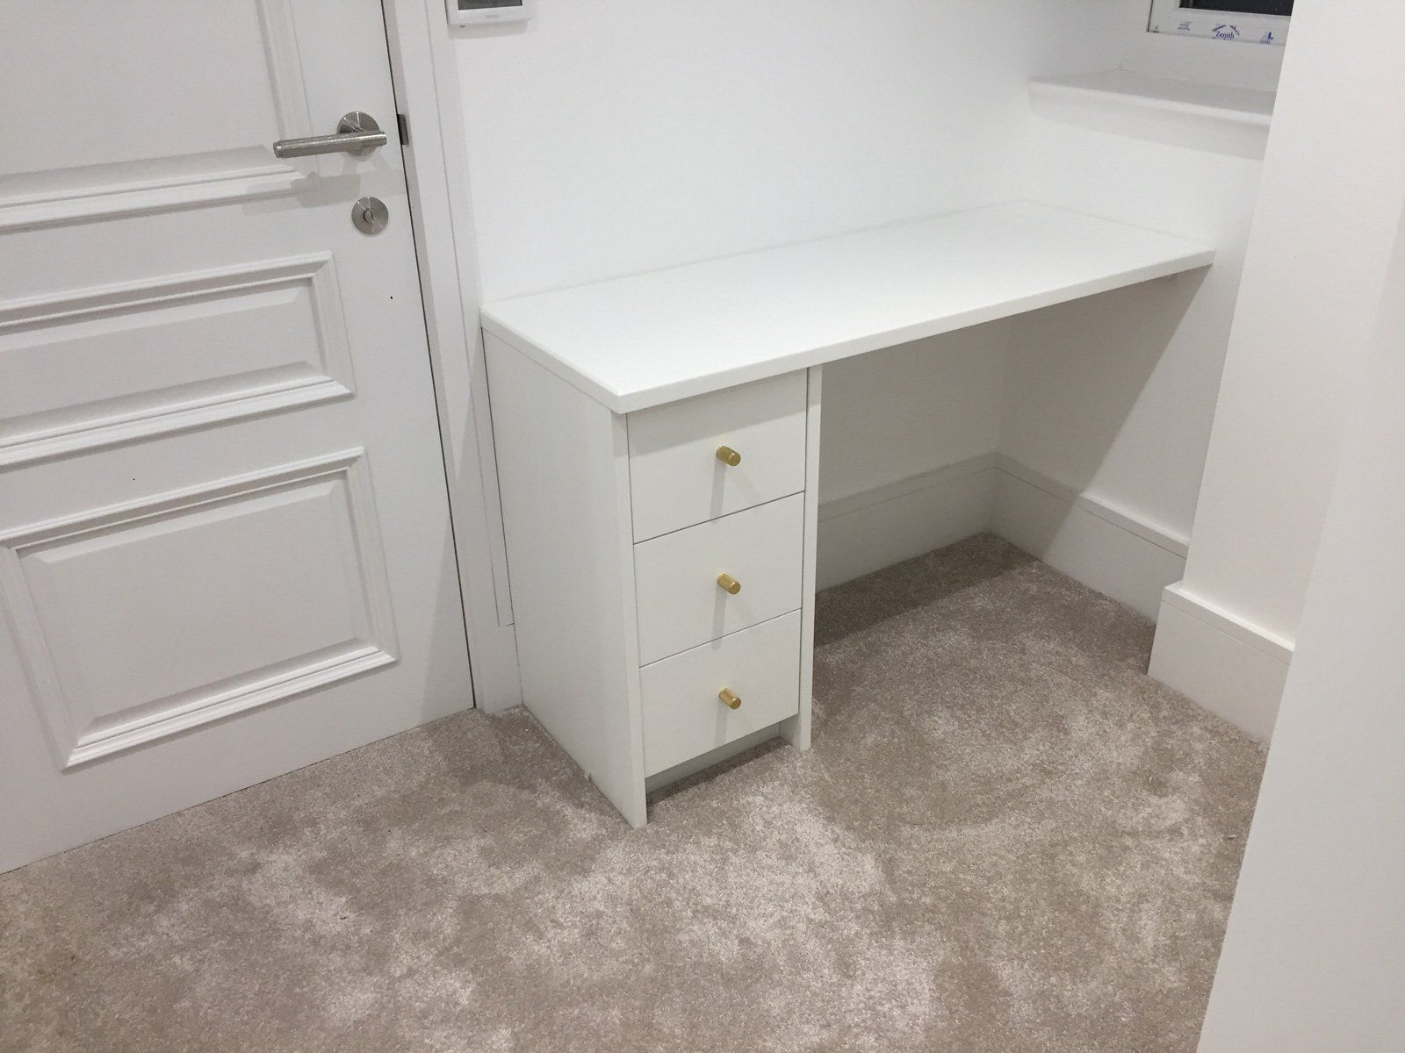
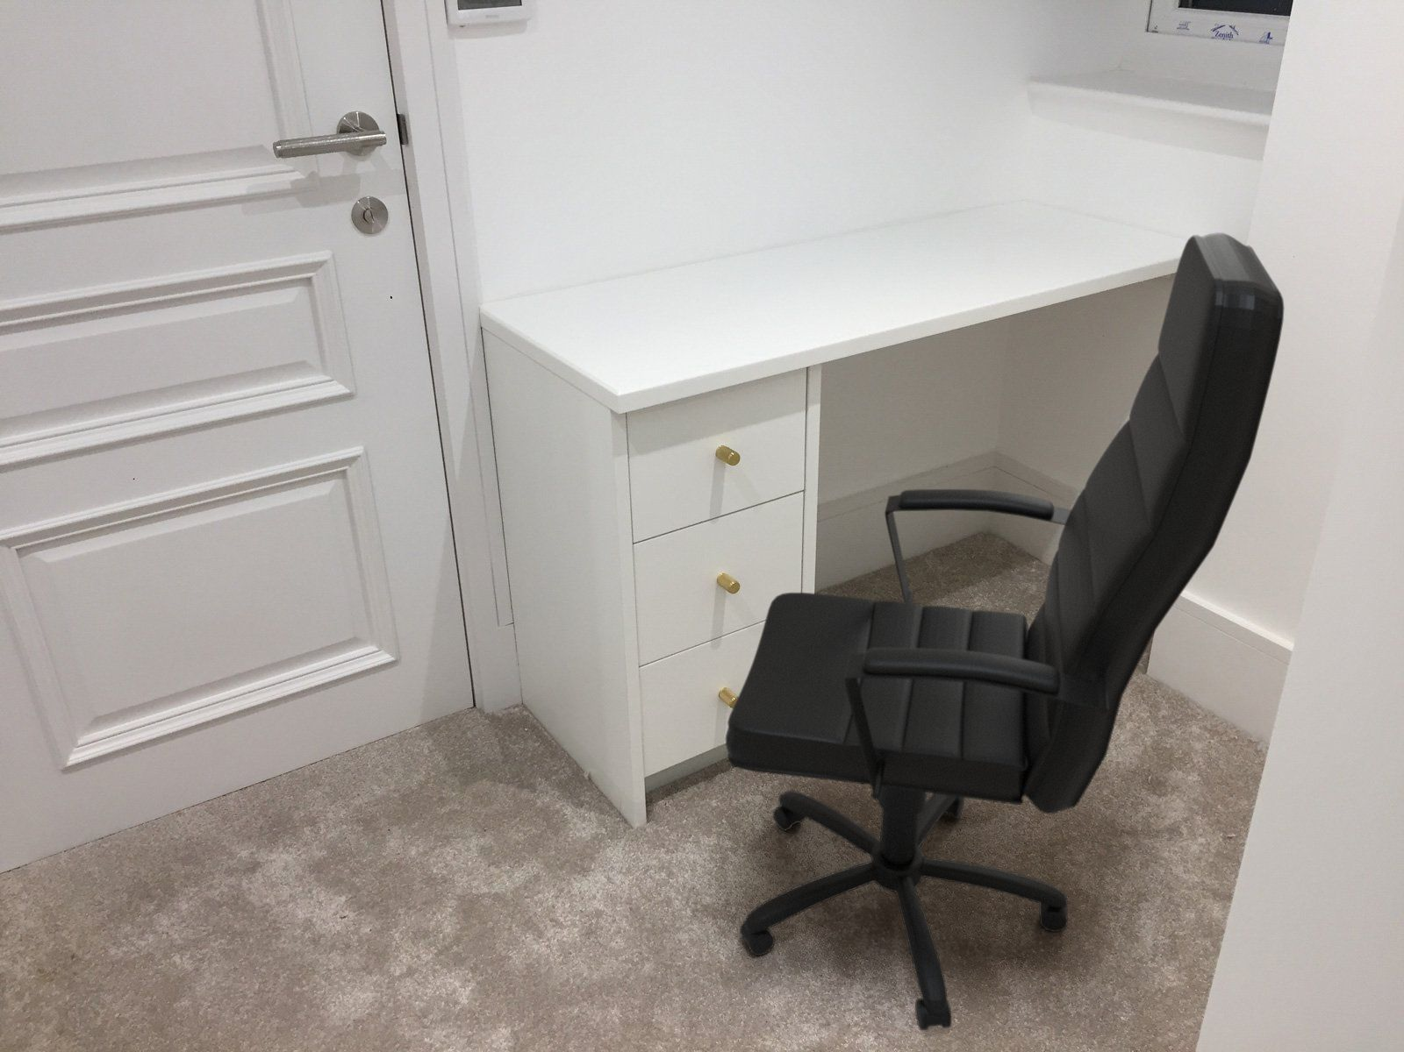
+ office chair [725,231,1285,1031]
